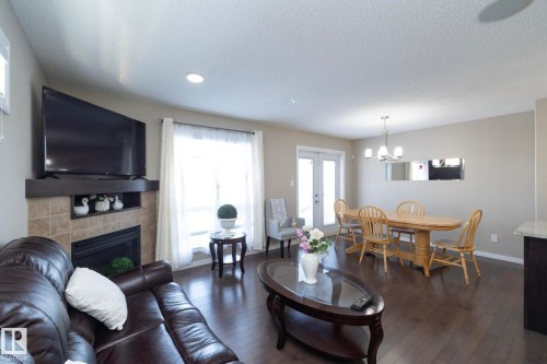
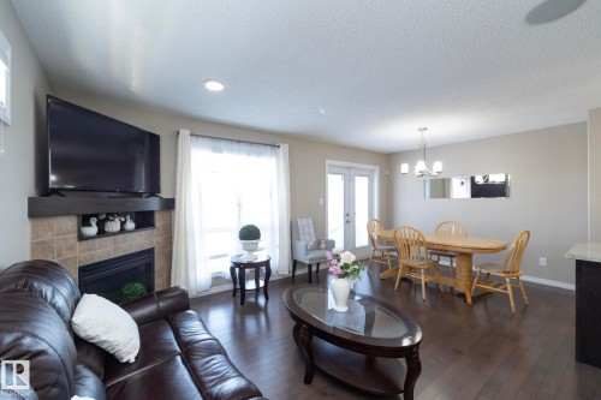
- remote control [349,293,375,313]
